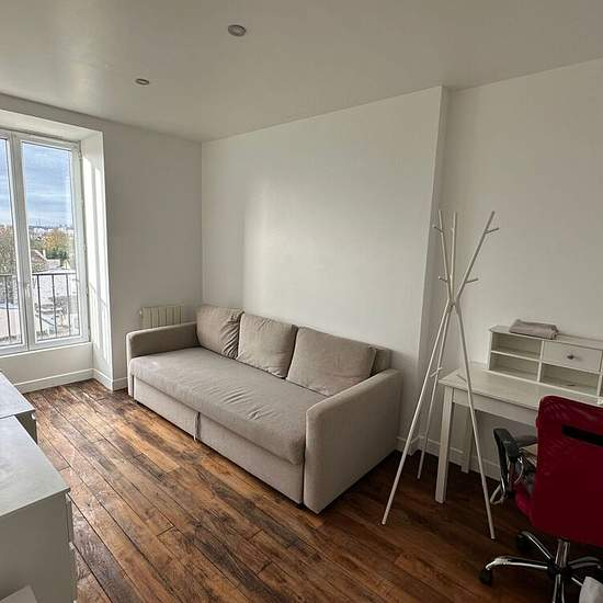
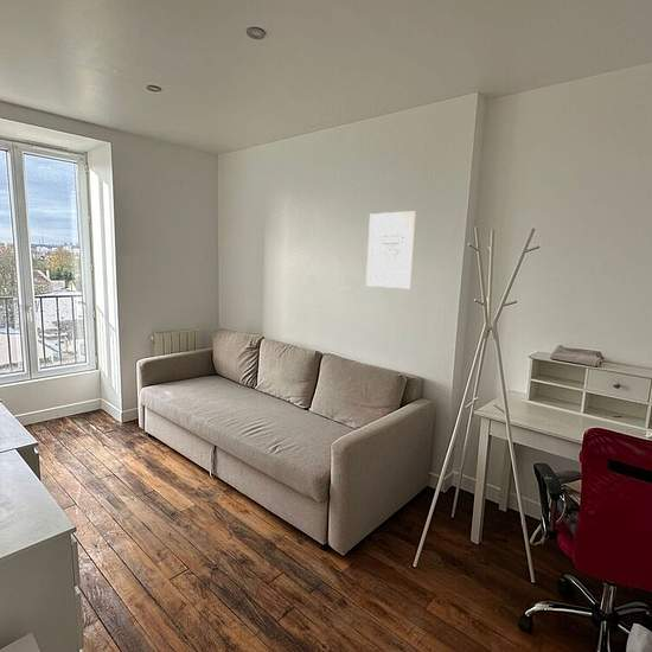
+ wall art [365,210,417,289]
